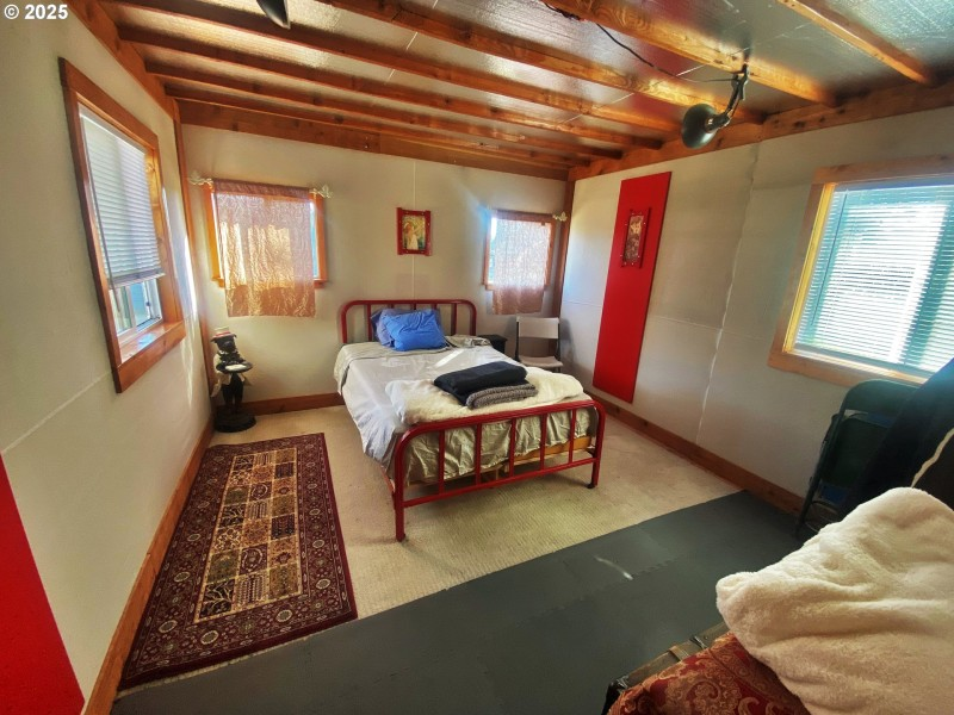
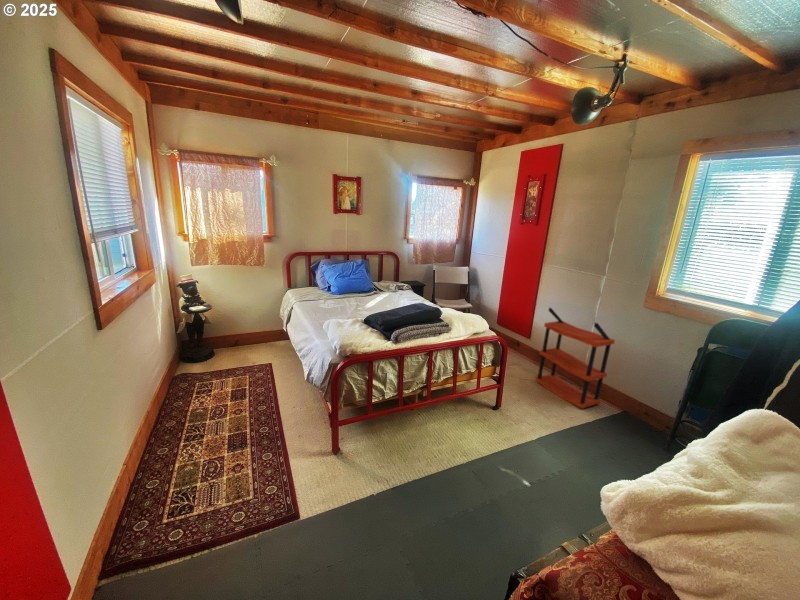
+ shelving unit [534,306,616,410]
